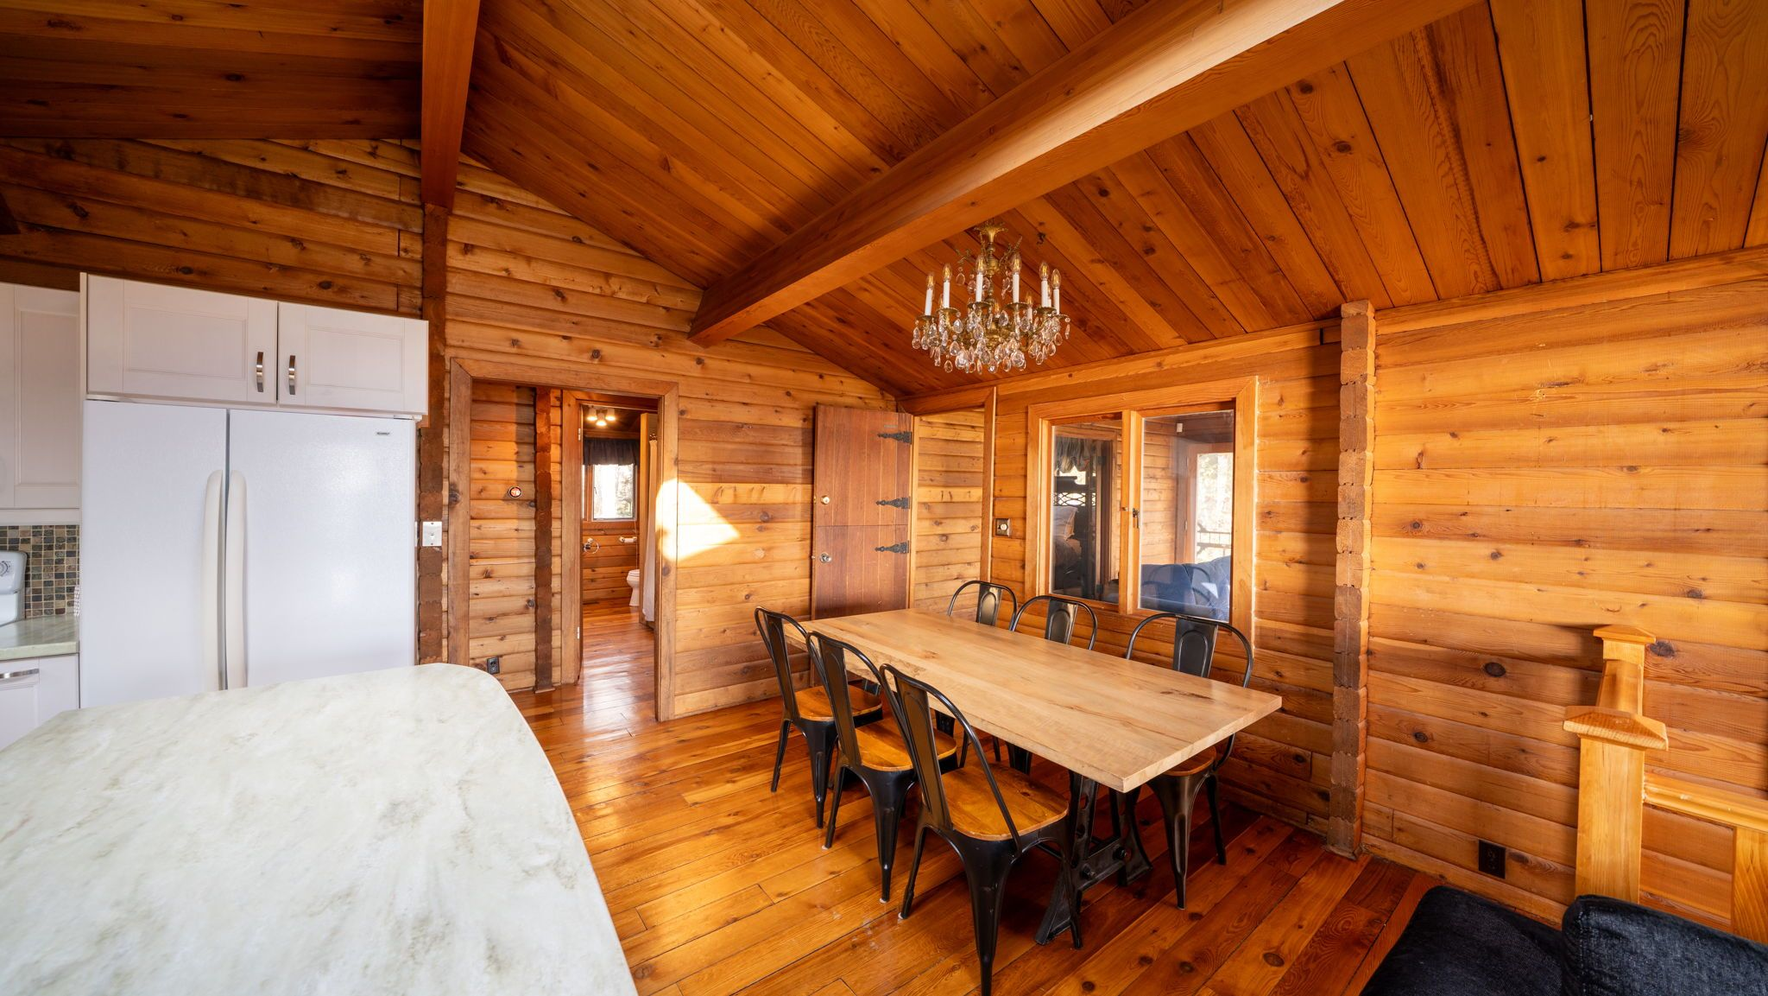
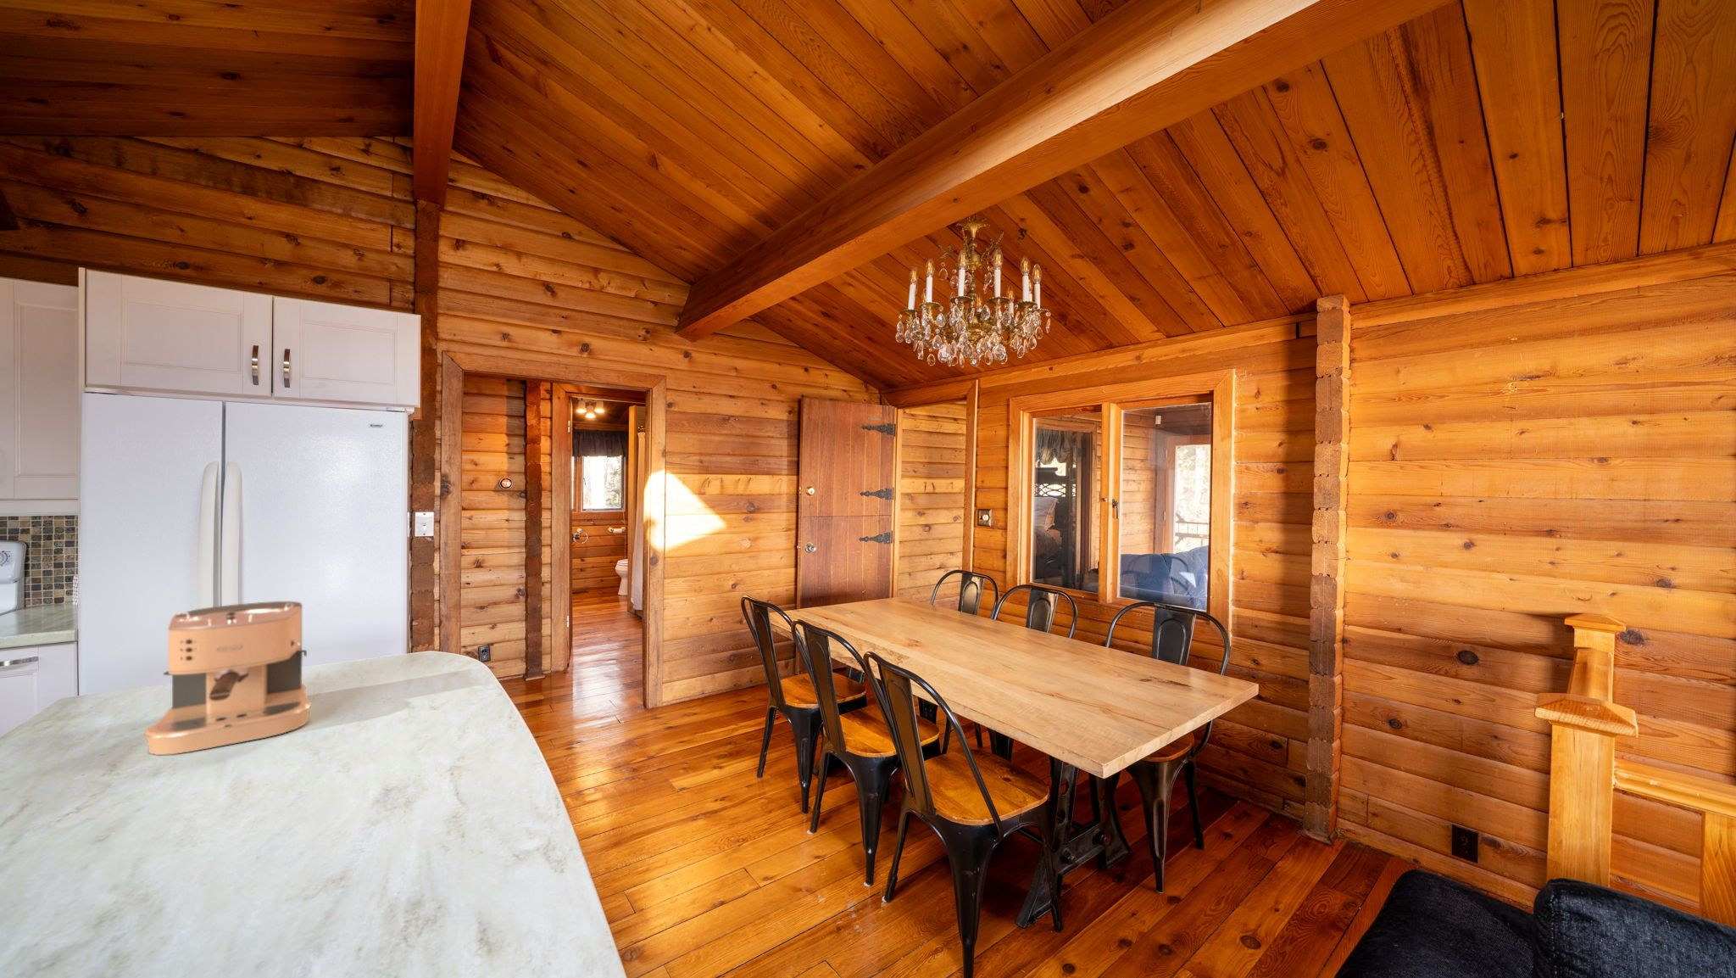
+ coffee maker [143,601,312,756]
